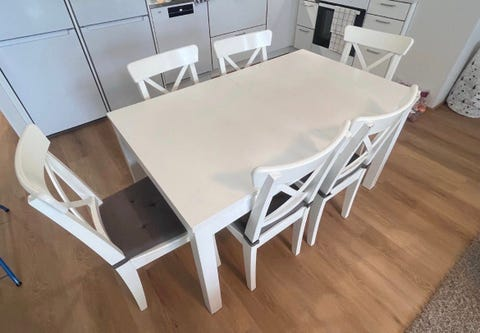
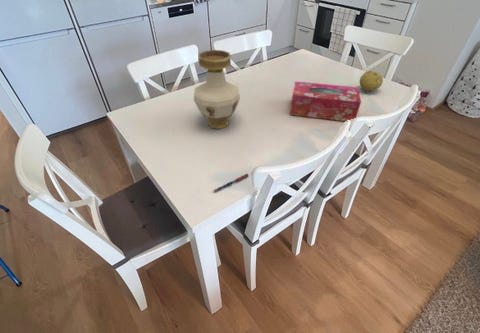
+ tissue box [289,80,362,122]
+ vase [193,49,241,130]
+ pen [213,173,249,193]
+ fruit [359,70,384,92]
